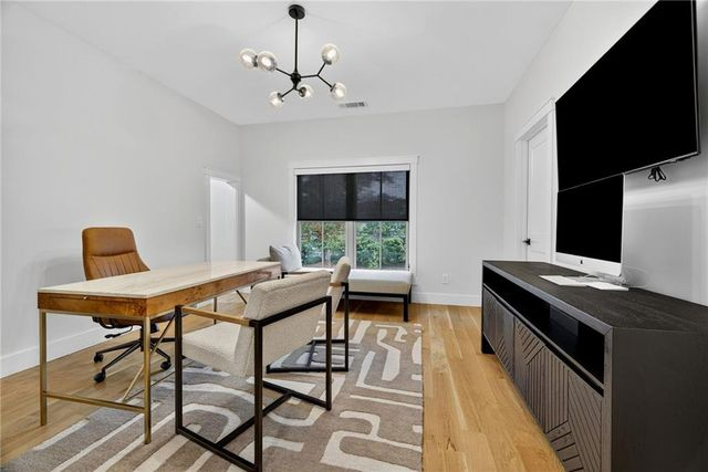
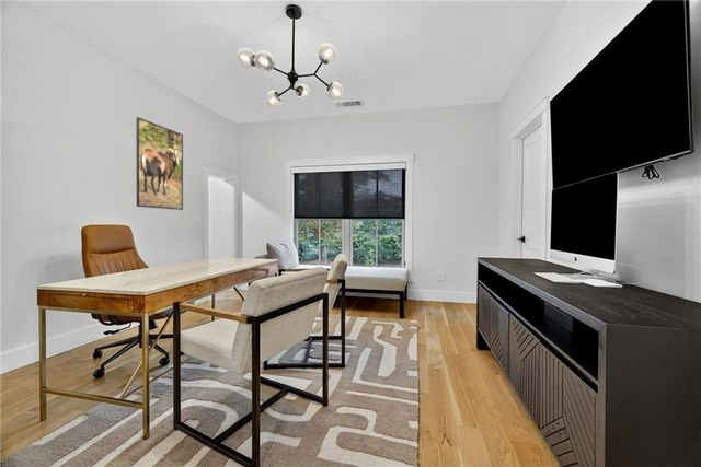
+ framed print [136,116,184,211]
